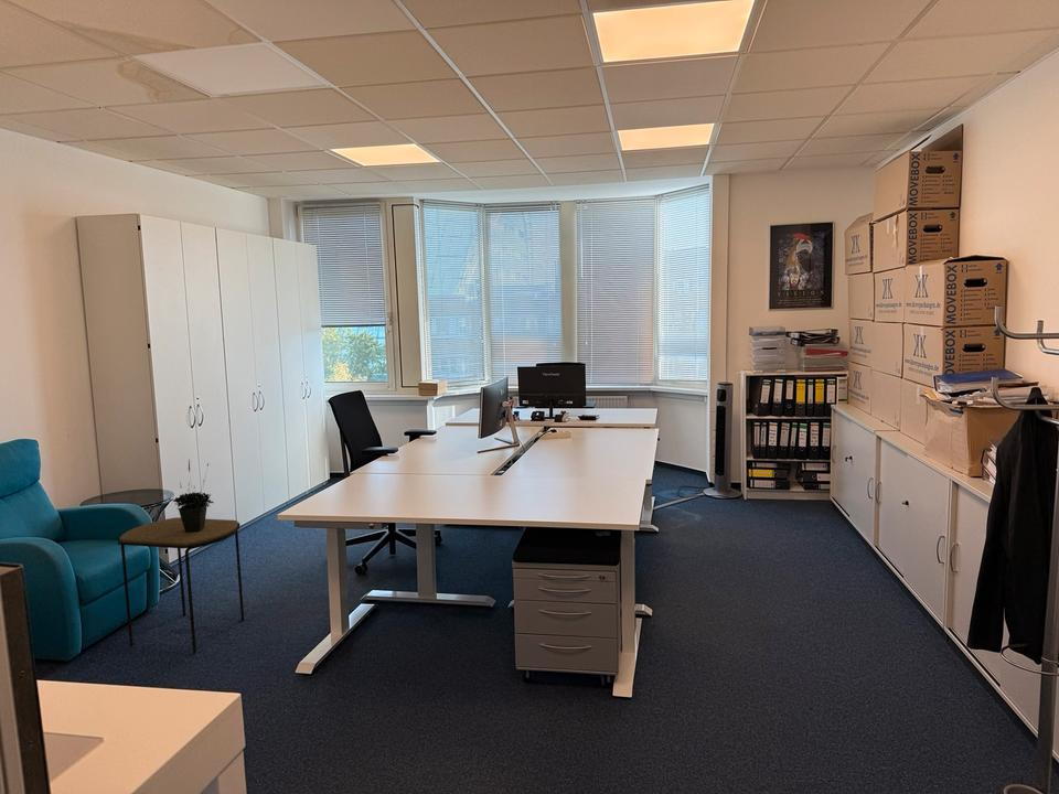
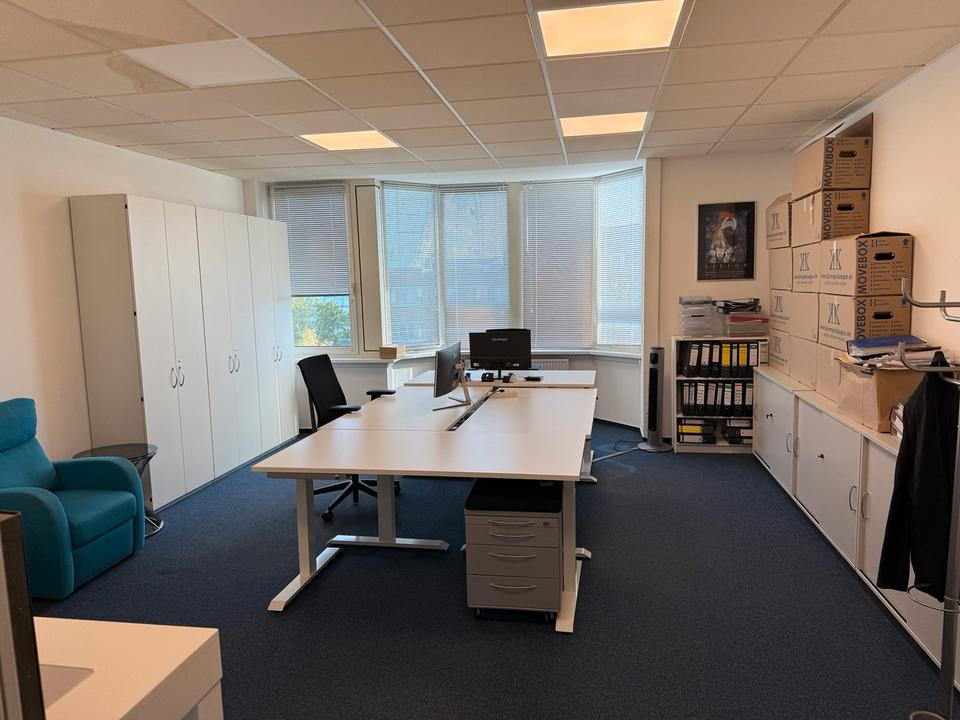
- potted plant [172,458,215,533]
- side table [117,516,245,654]
